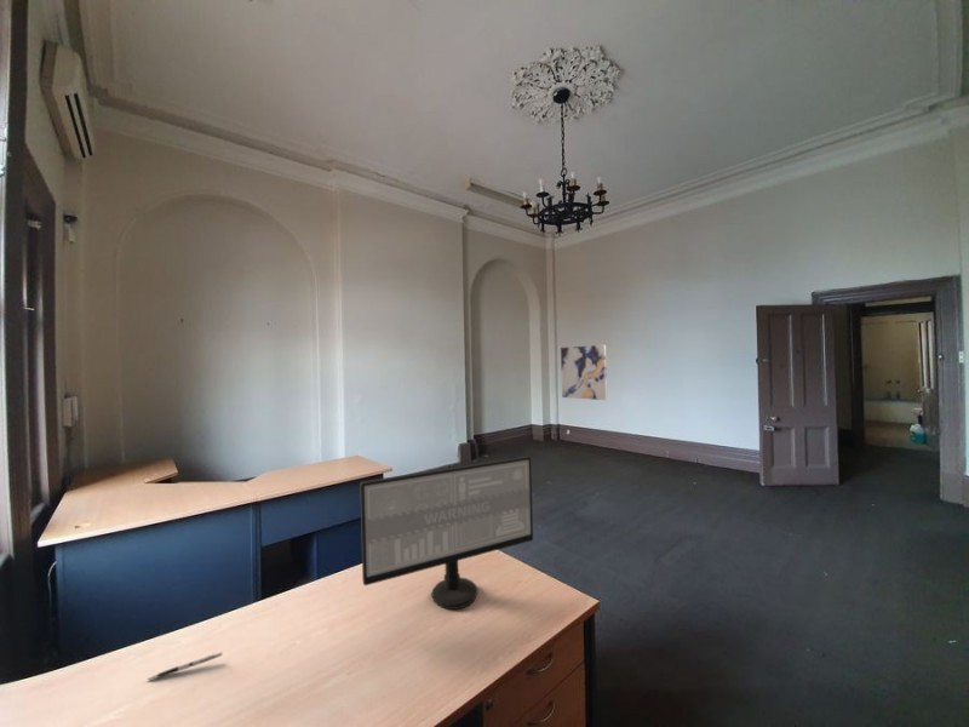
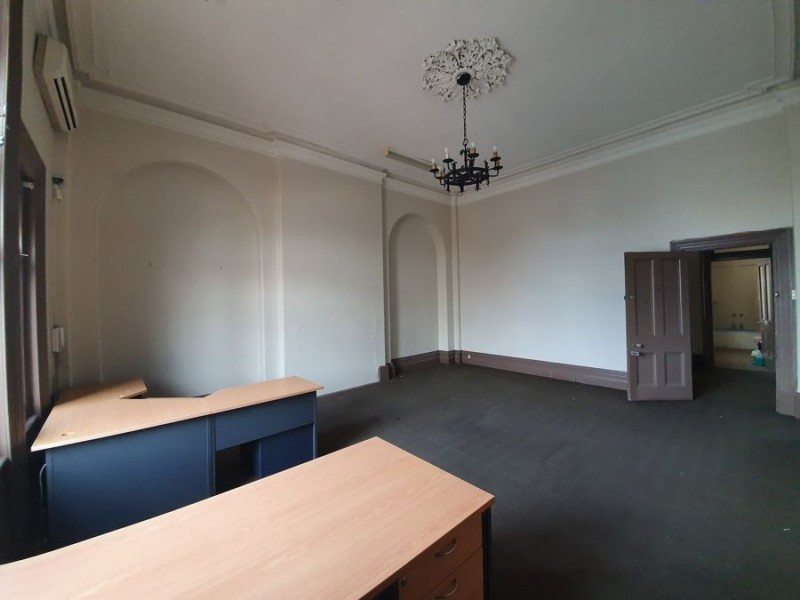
- computer monitor [359,456,534,611]
- wall art [560,344,608,401]
- pen [147,651,224,681]
